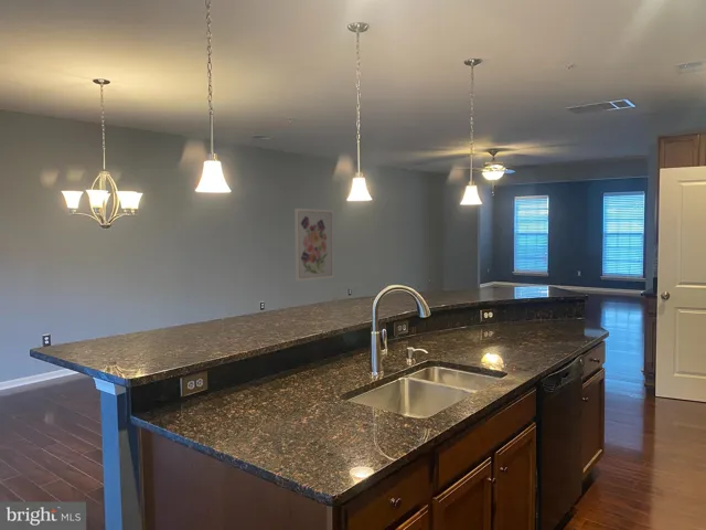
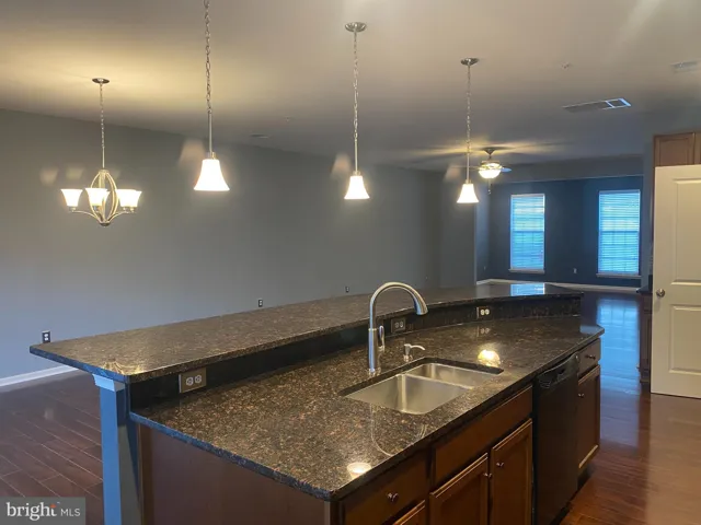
- wall art [293,208,335,283]
